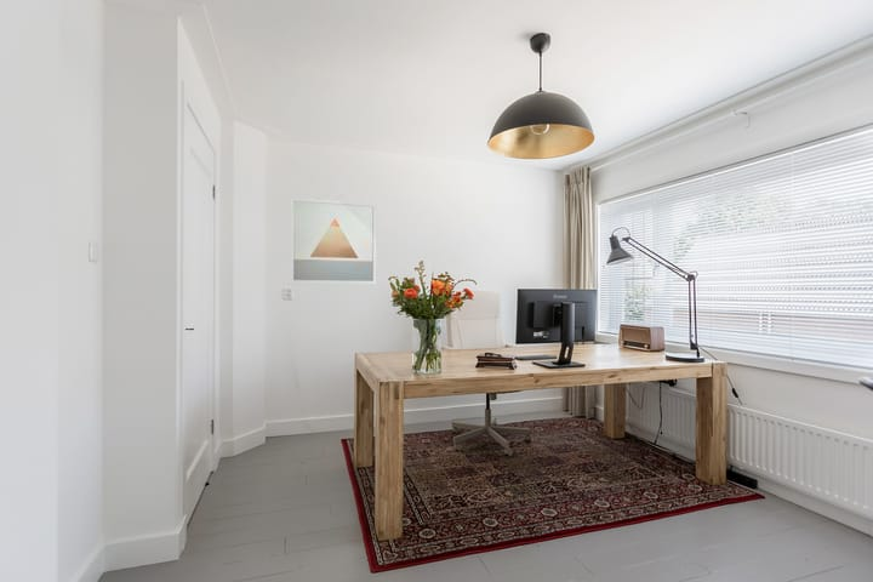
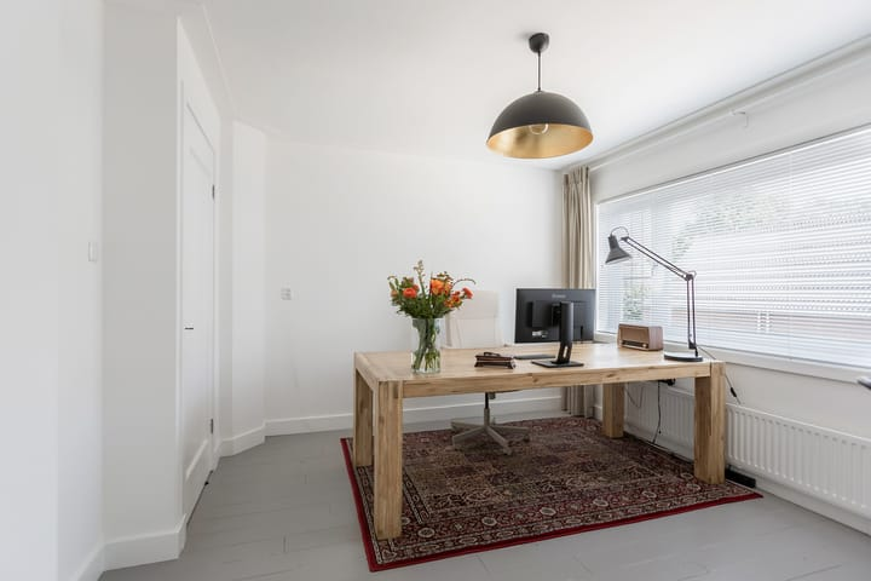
- wall art [289,196,377,285]
